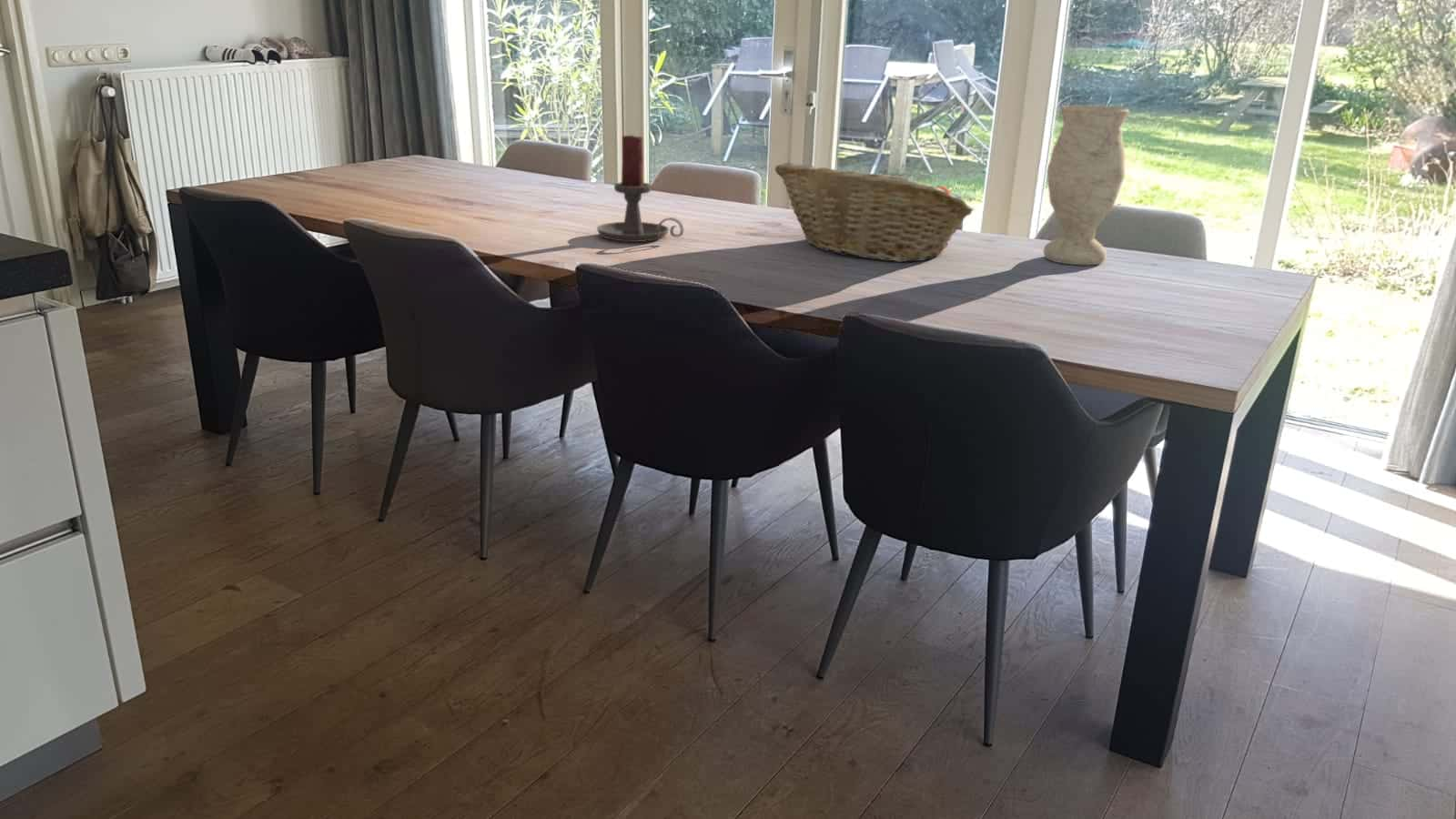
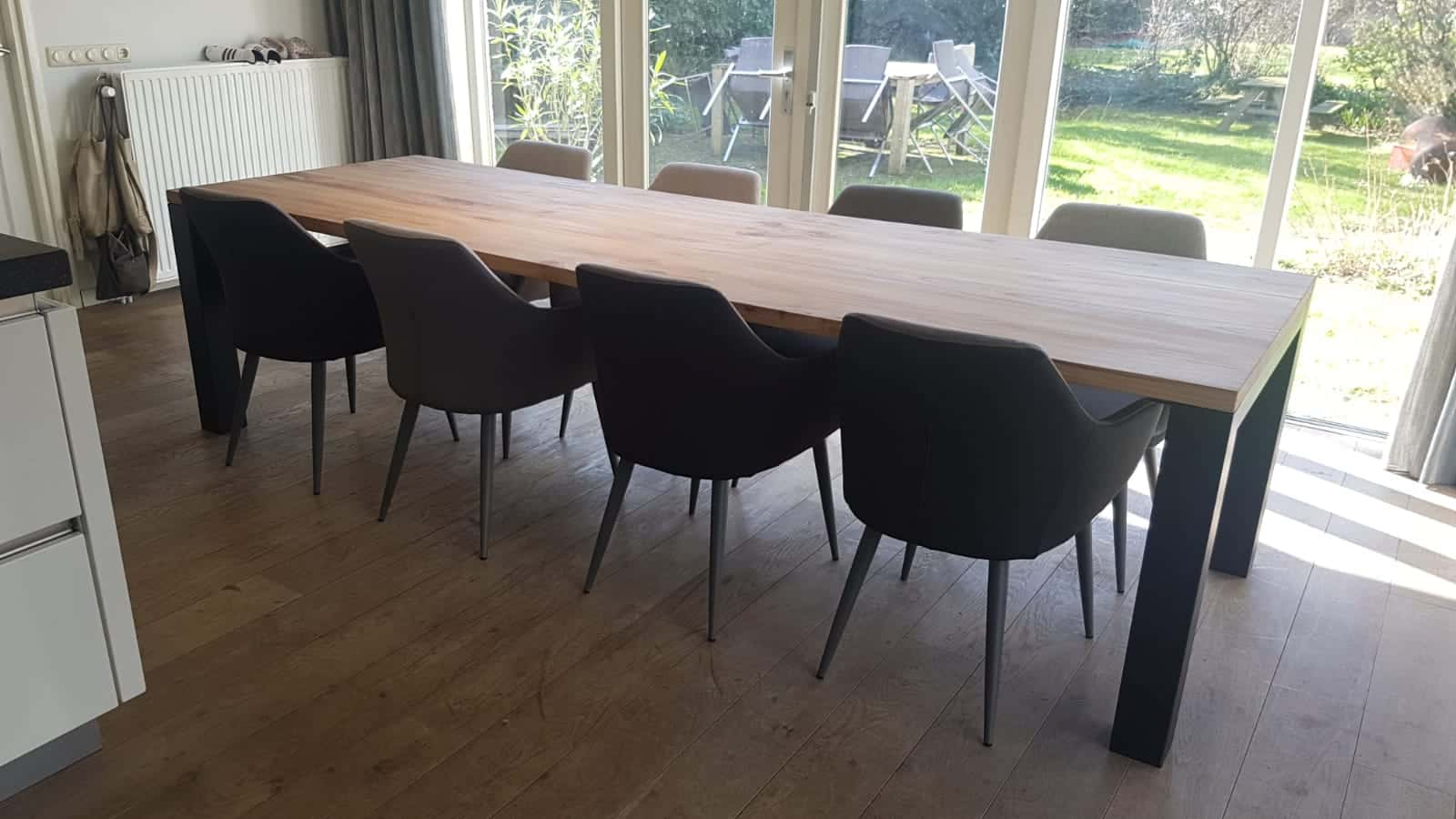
- vase [1043,104,1130,266]
- fruit basket [774,162,975,263]
- candle holder [596,134,684,243]
